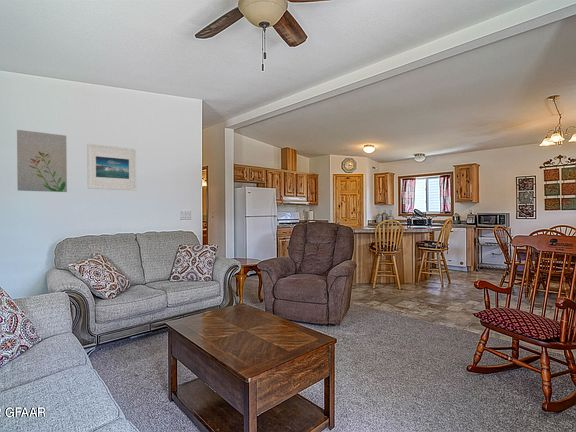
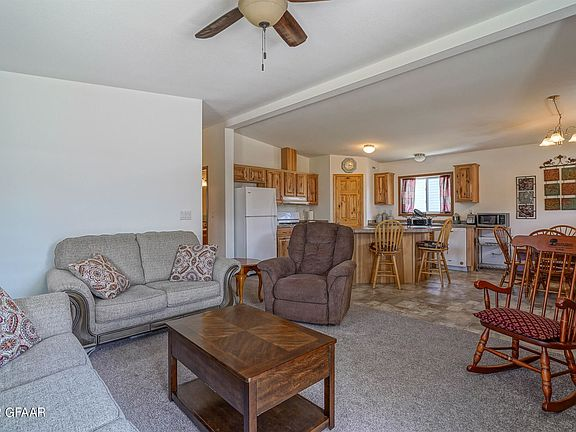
- wall art [16,129,68,193]
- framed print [86,143,137,191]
